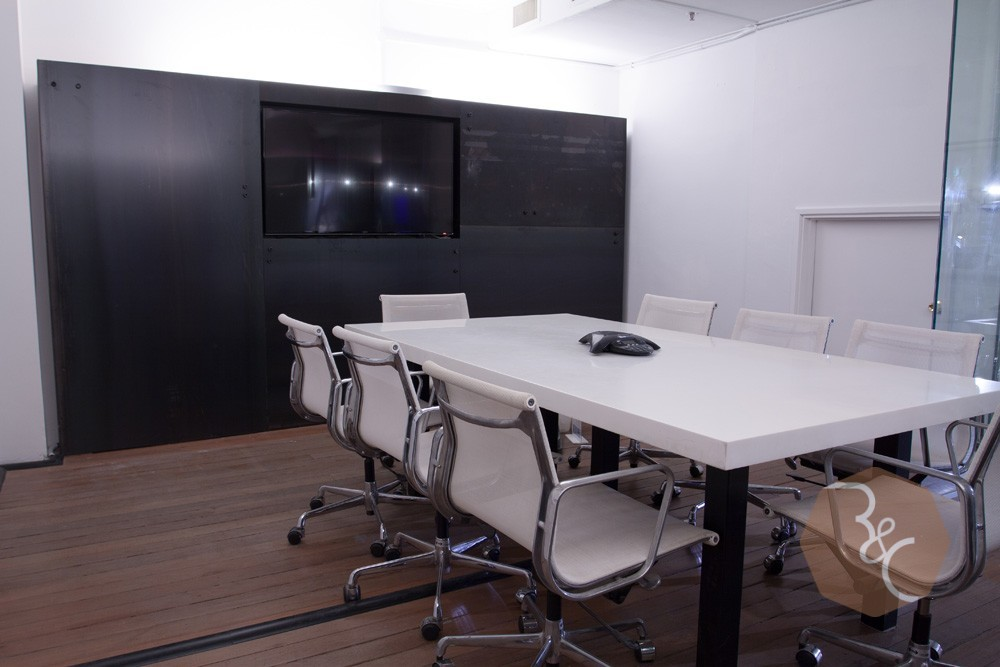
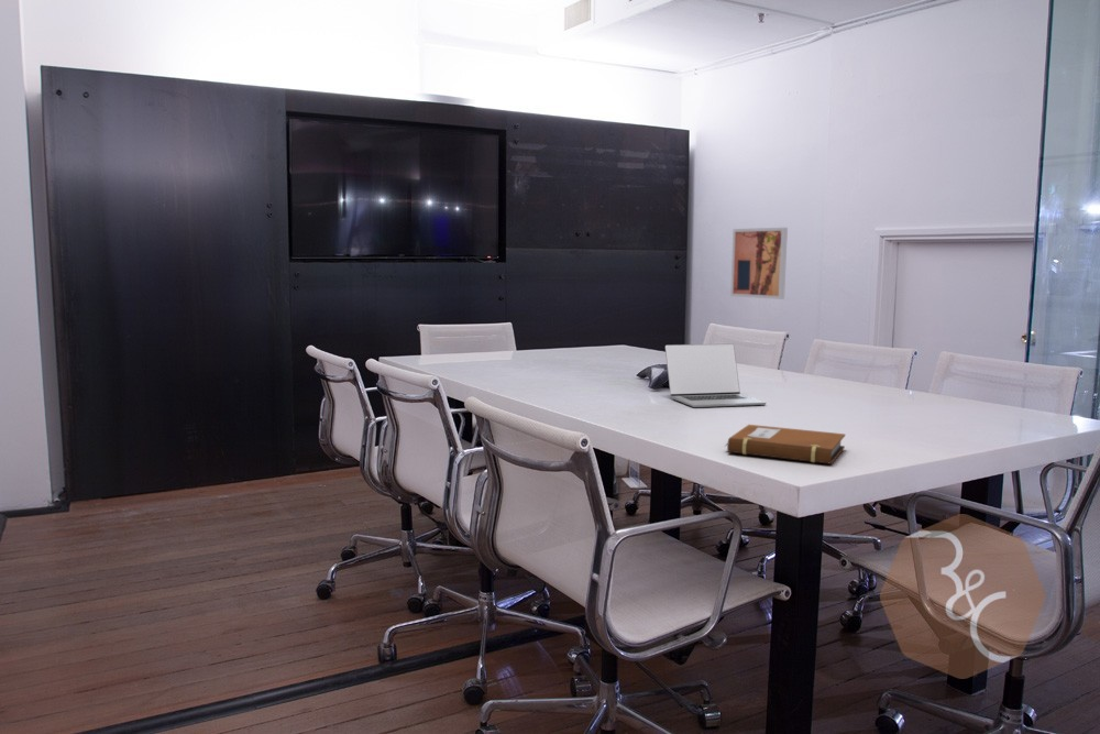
+ wall art [729,227,789,300]
+ laptop [664,343,767,408]
+ notebook [725,424,846,465]
